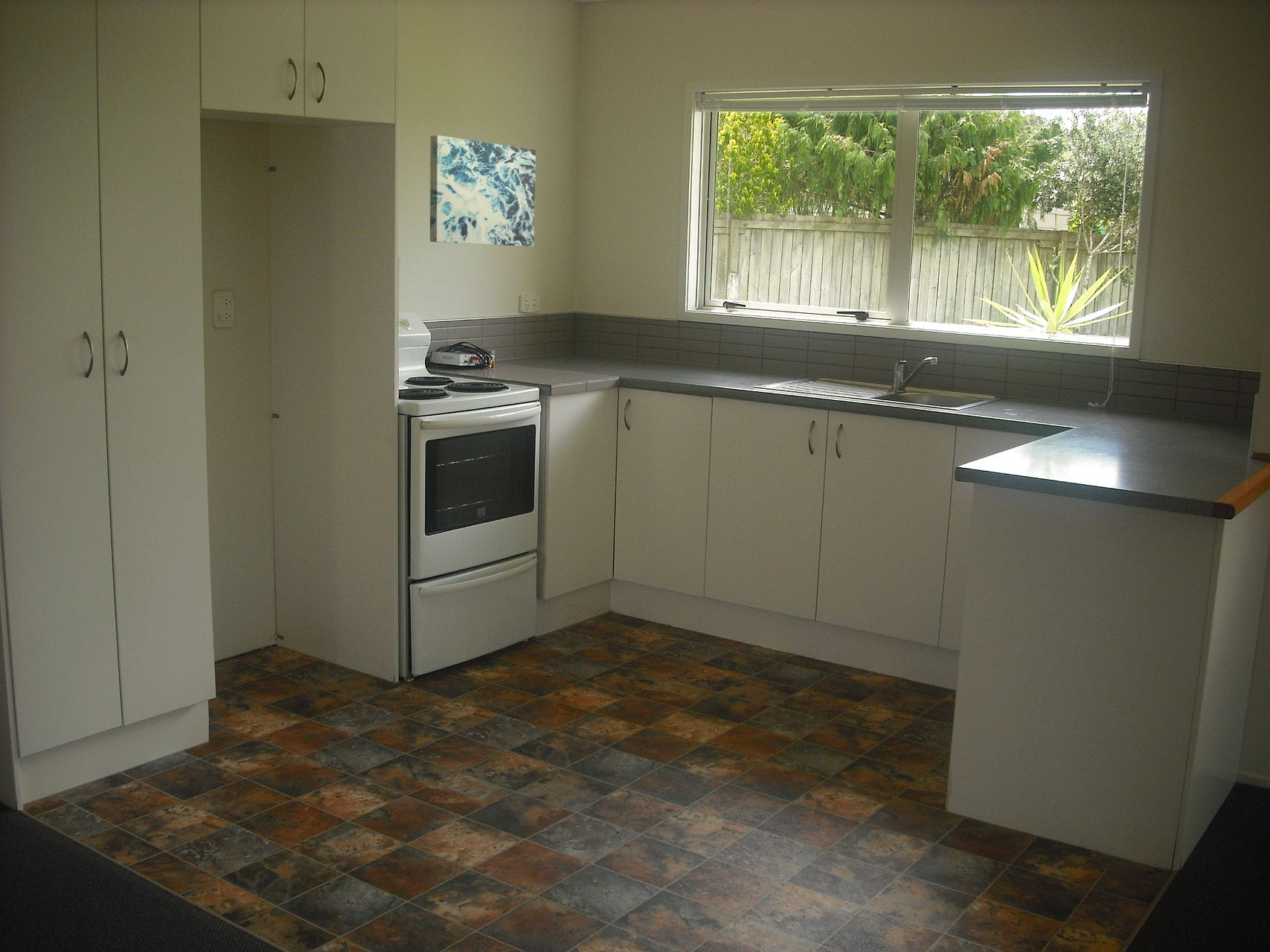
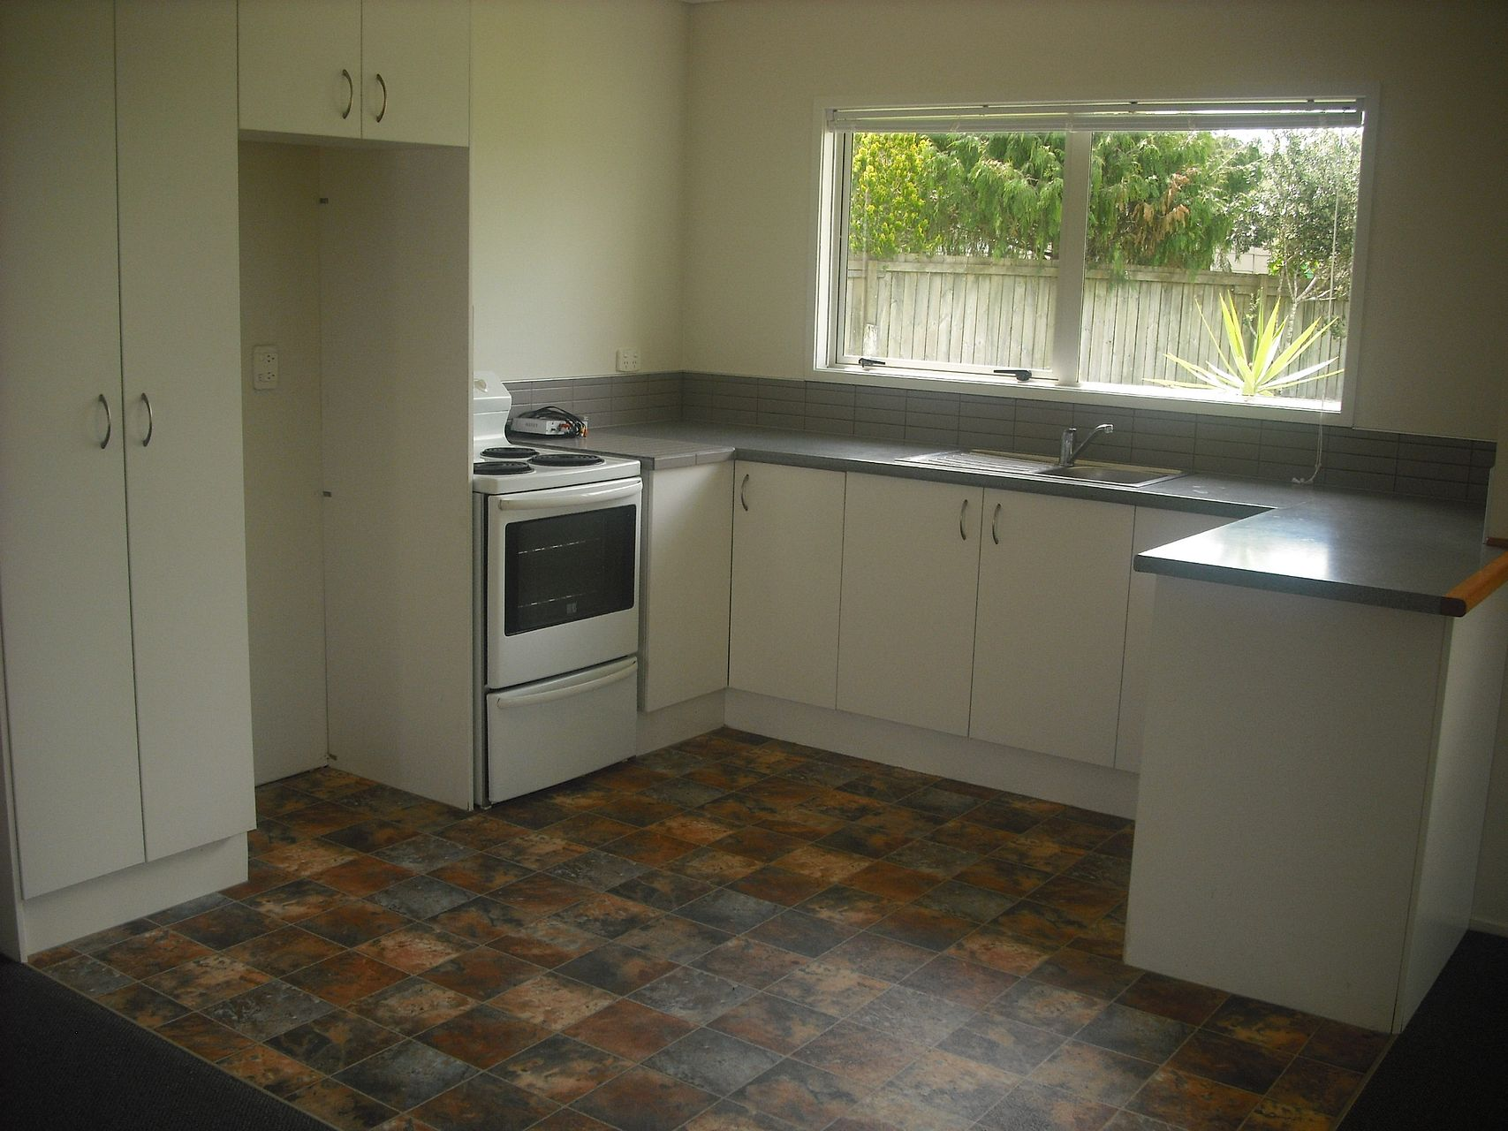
- wall art [429,135,536,247]
